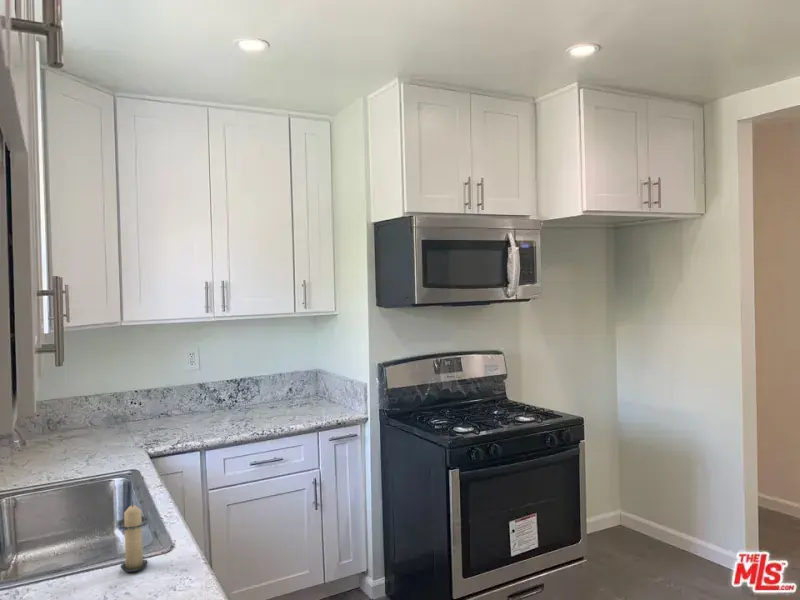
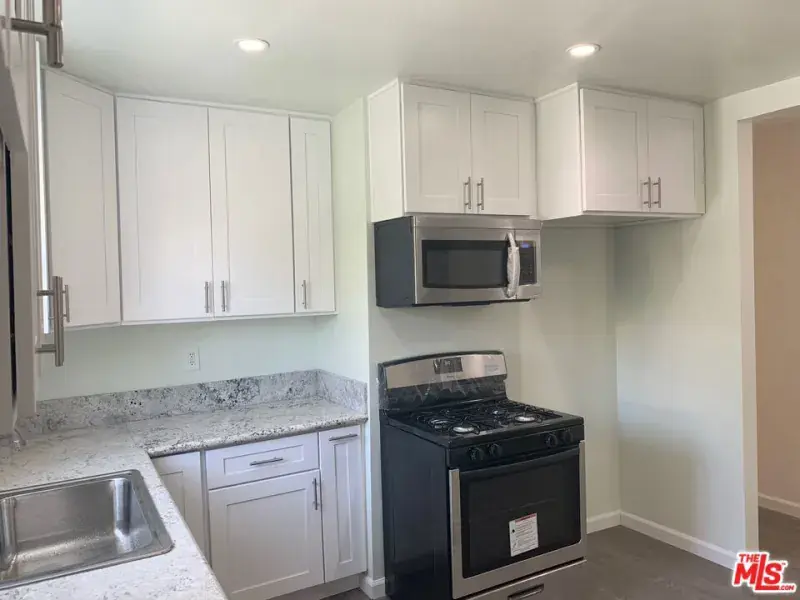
- candle [117,500,149,573]
